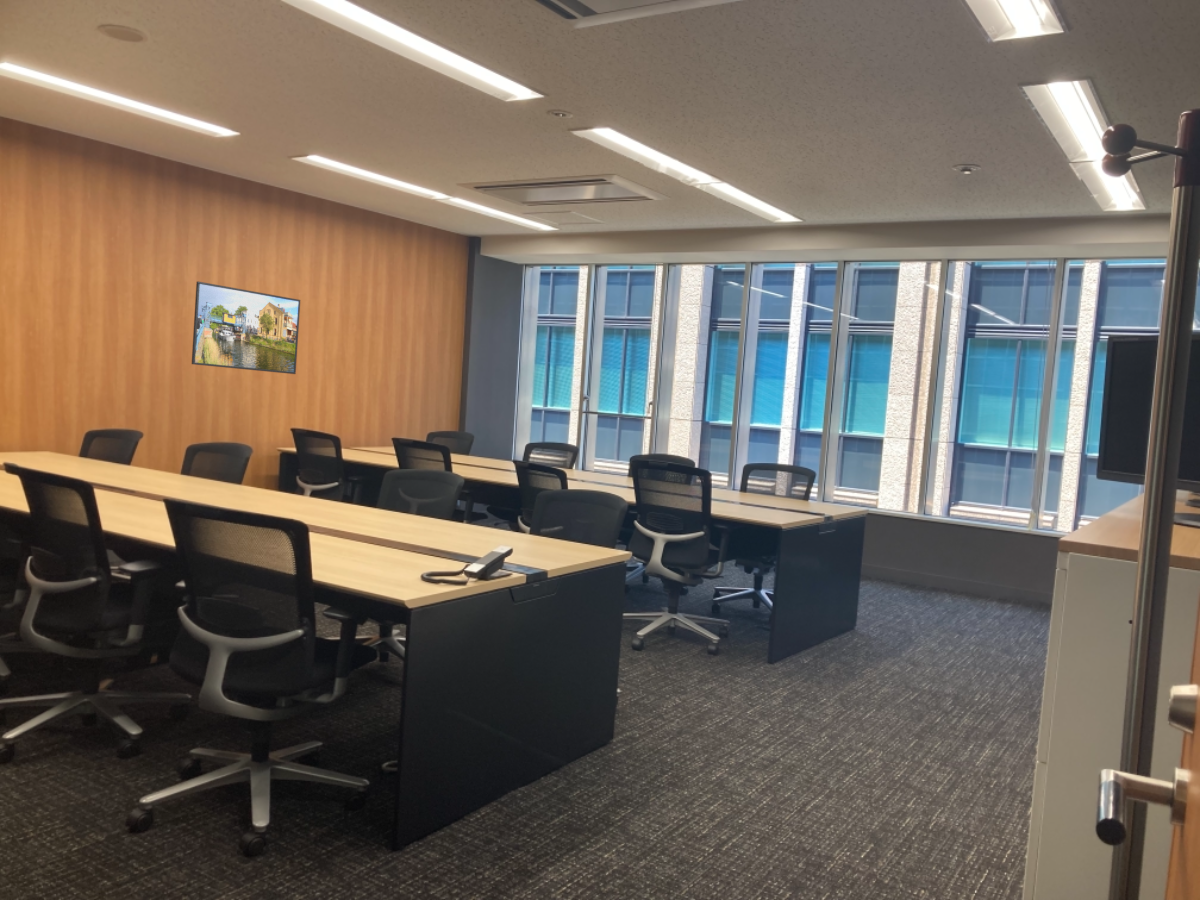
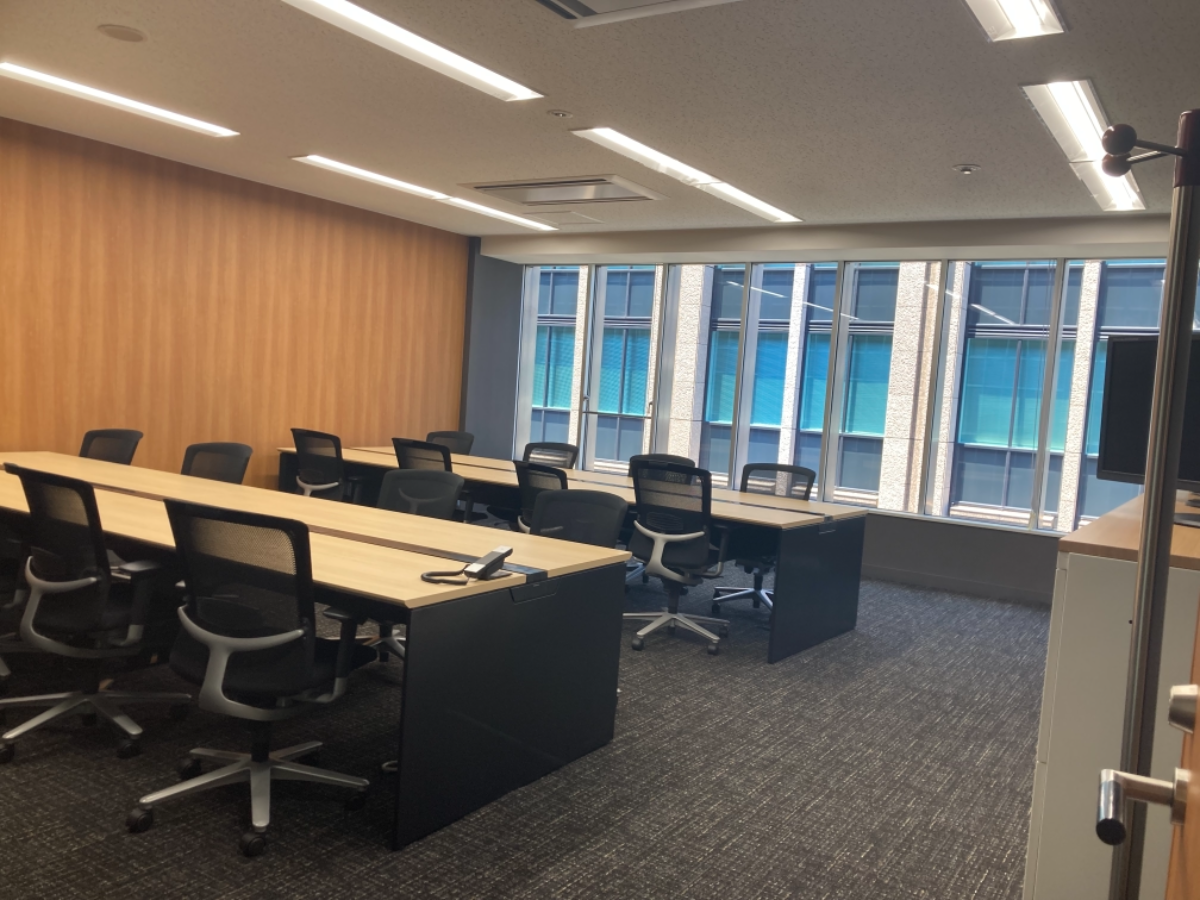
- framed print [191,280,301,375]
